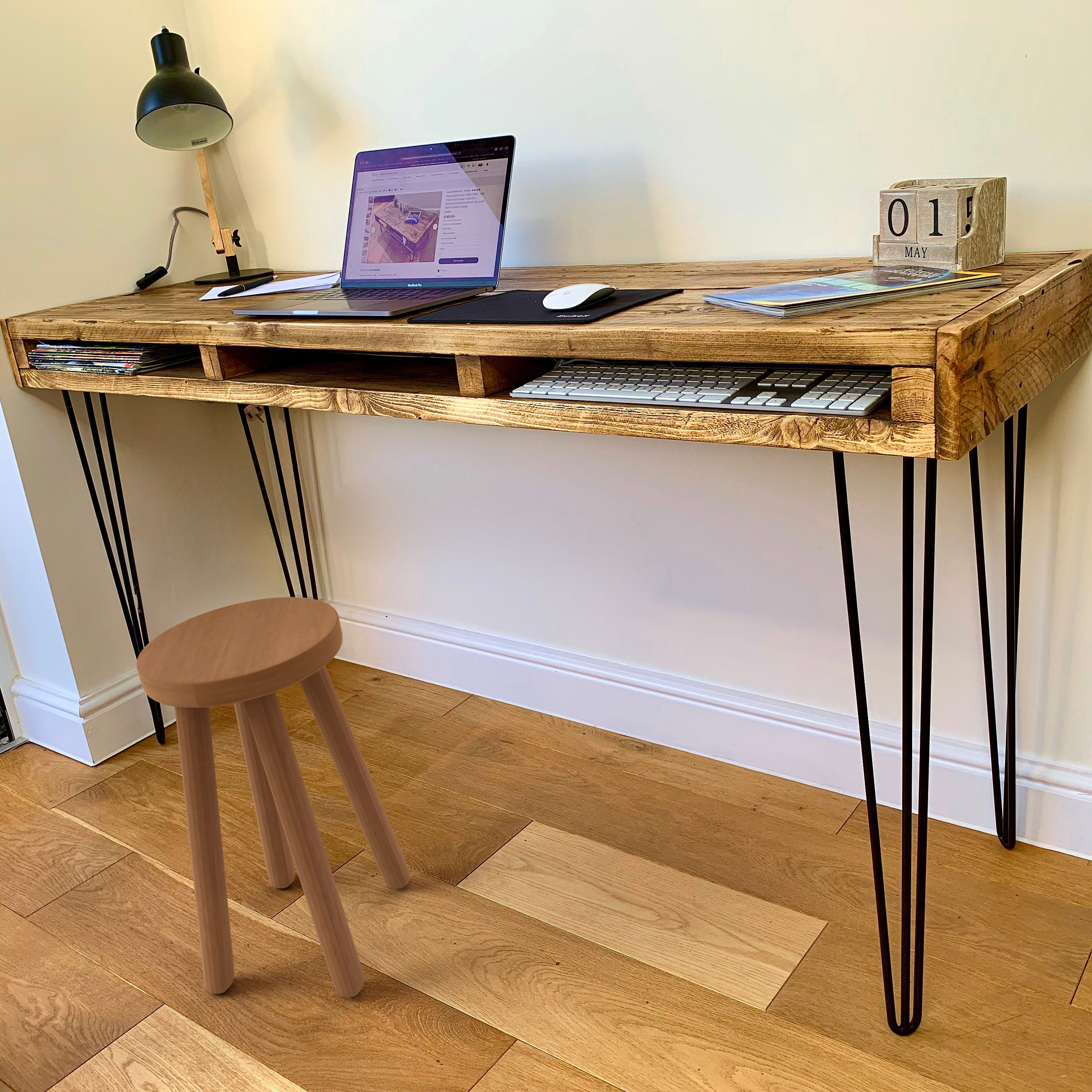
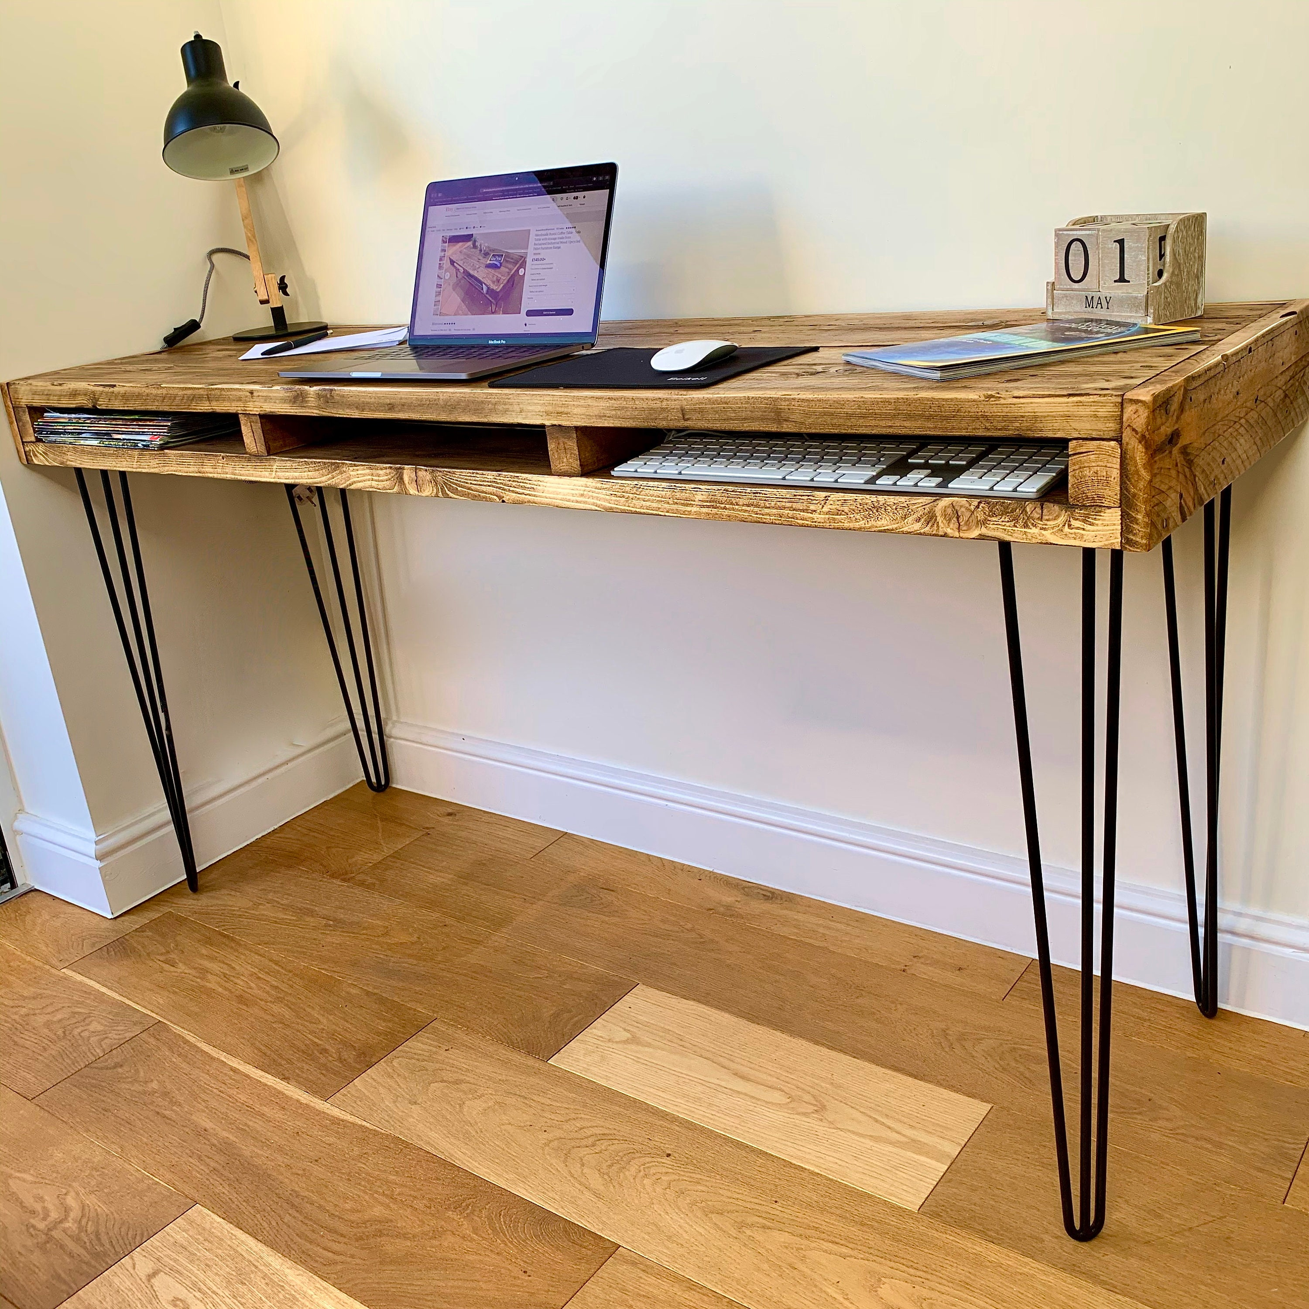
- stool [136,597,410,997]
